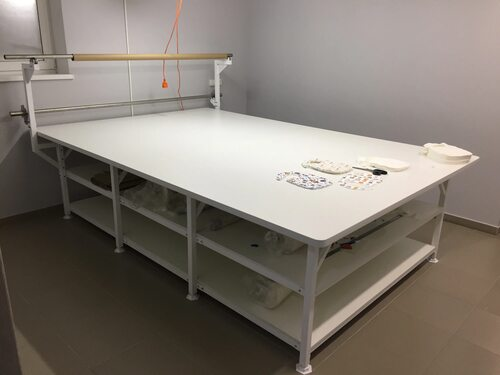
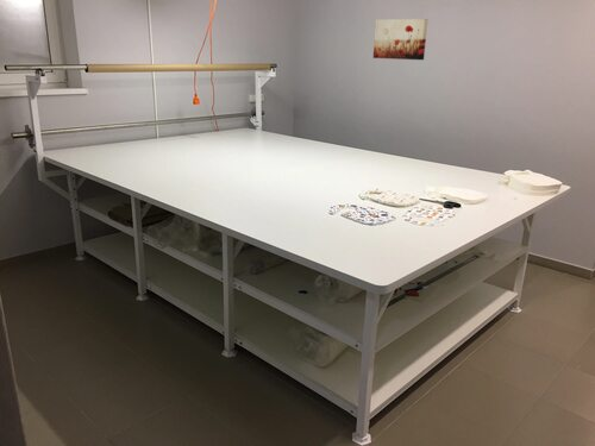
+ wall art [372,18,428,61]
